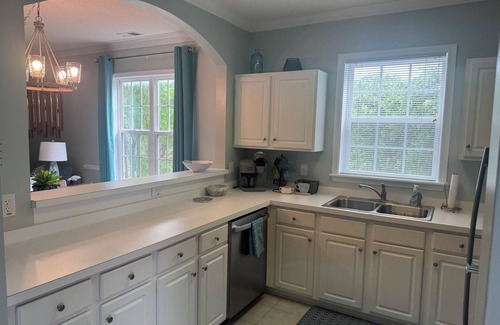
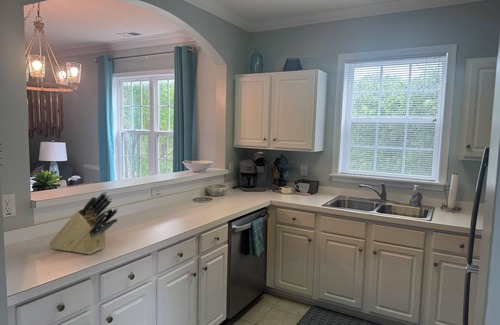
+ knife block [48,191,119,256]
